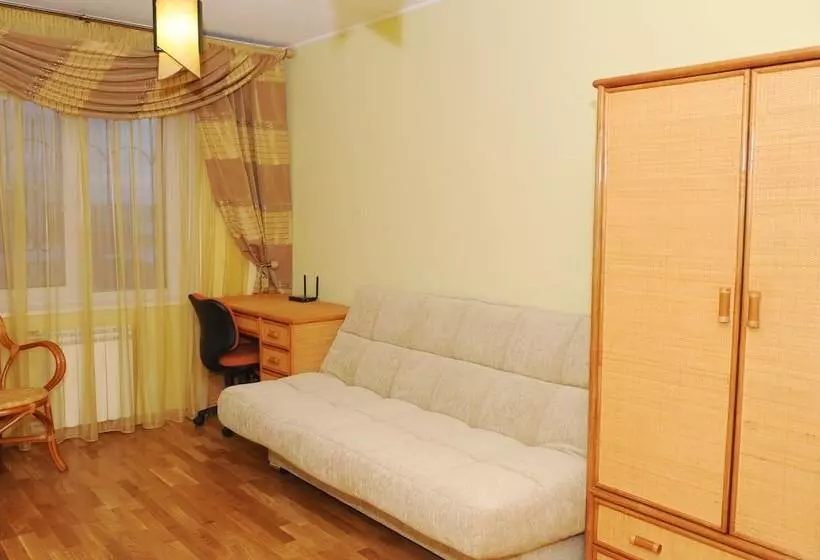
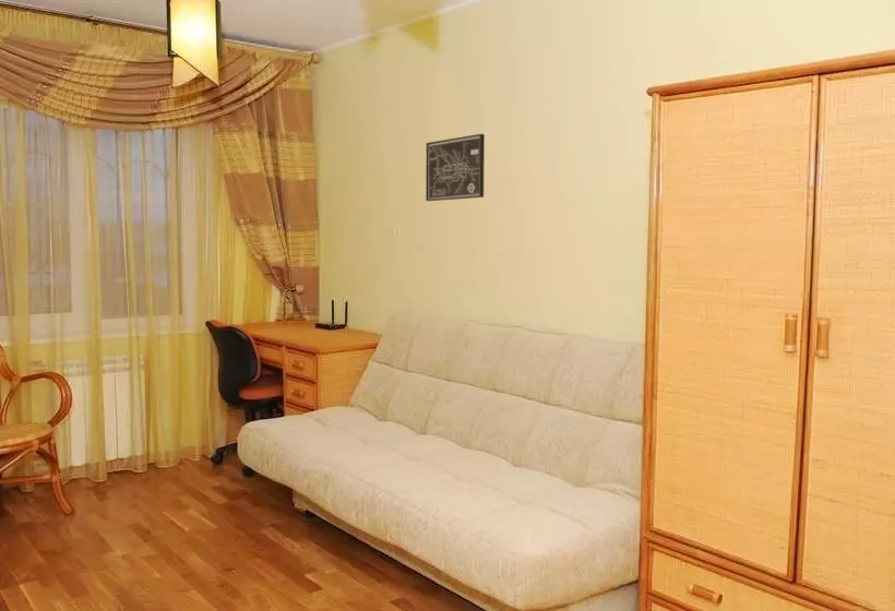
+ wall art [425,133,486,202]
